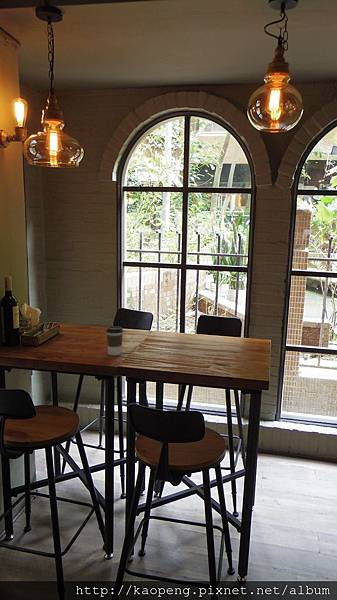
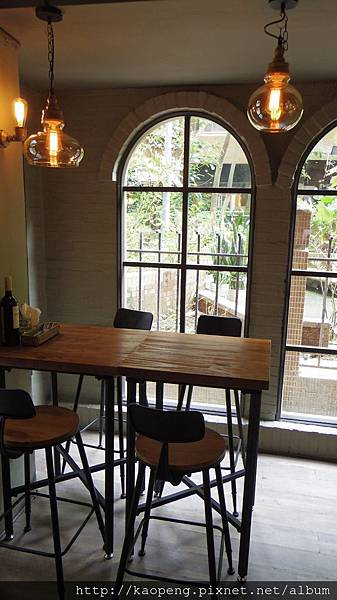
- coffee cup [105,325,124,356]
